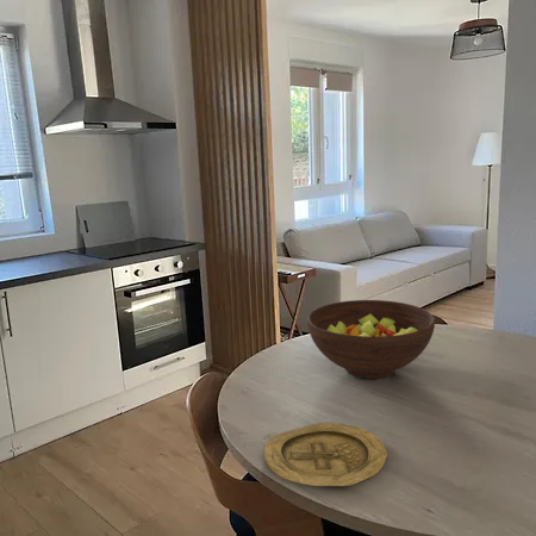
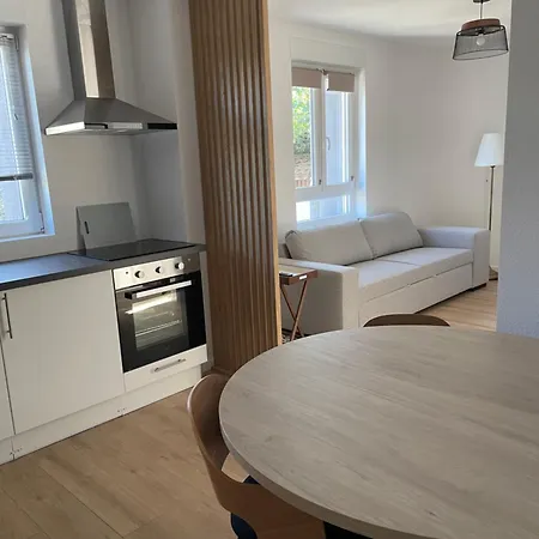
- fruit bowl [306,299,436,380]
- plate [263,422,388,487]
